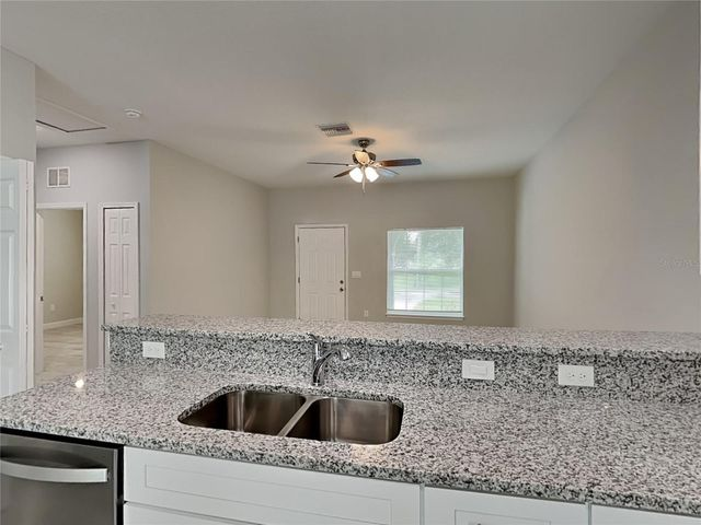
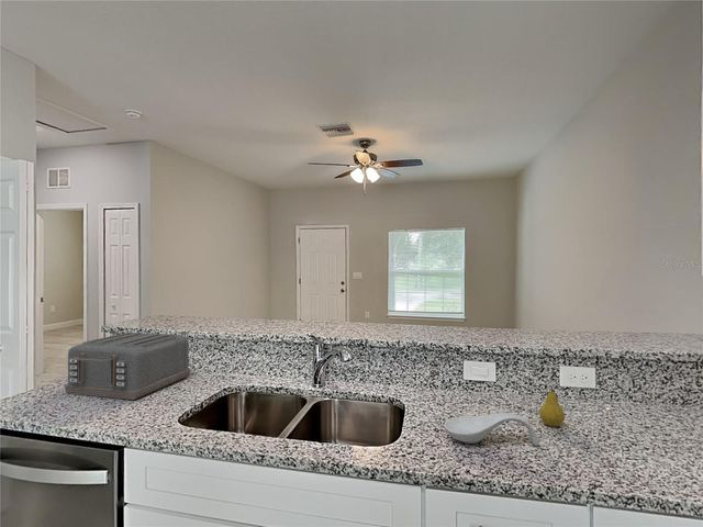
+ fruit [538,384,566,428]
+ toaster [64,332,192,401]
+ spoon rest [443,412,539,447]
